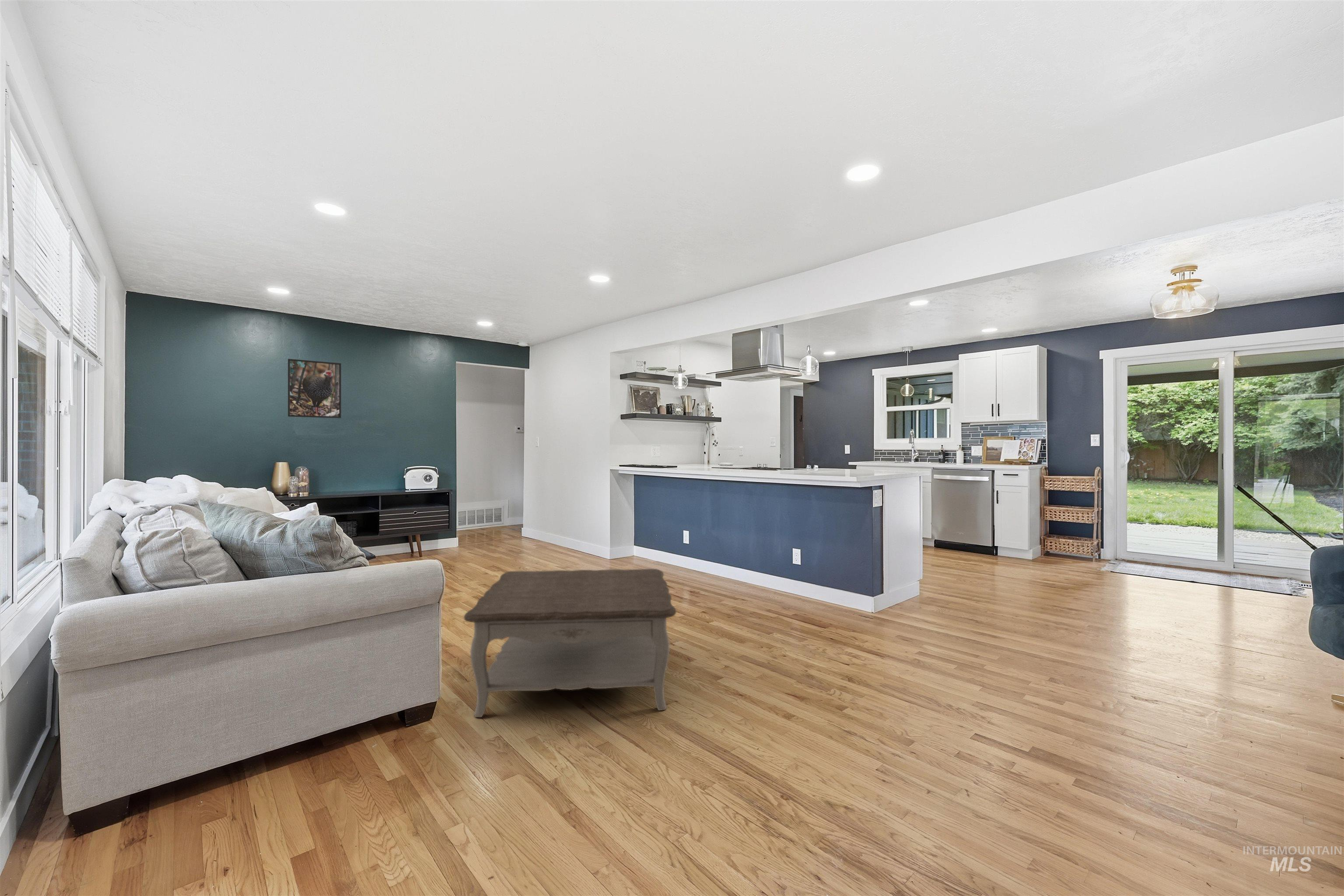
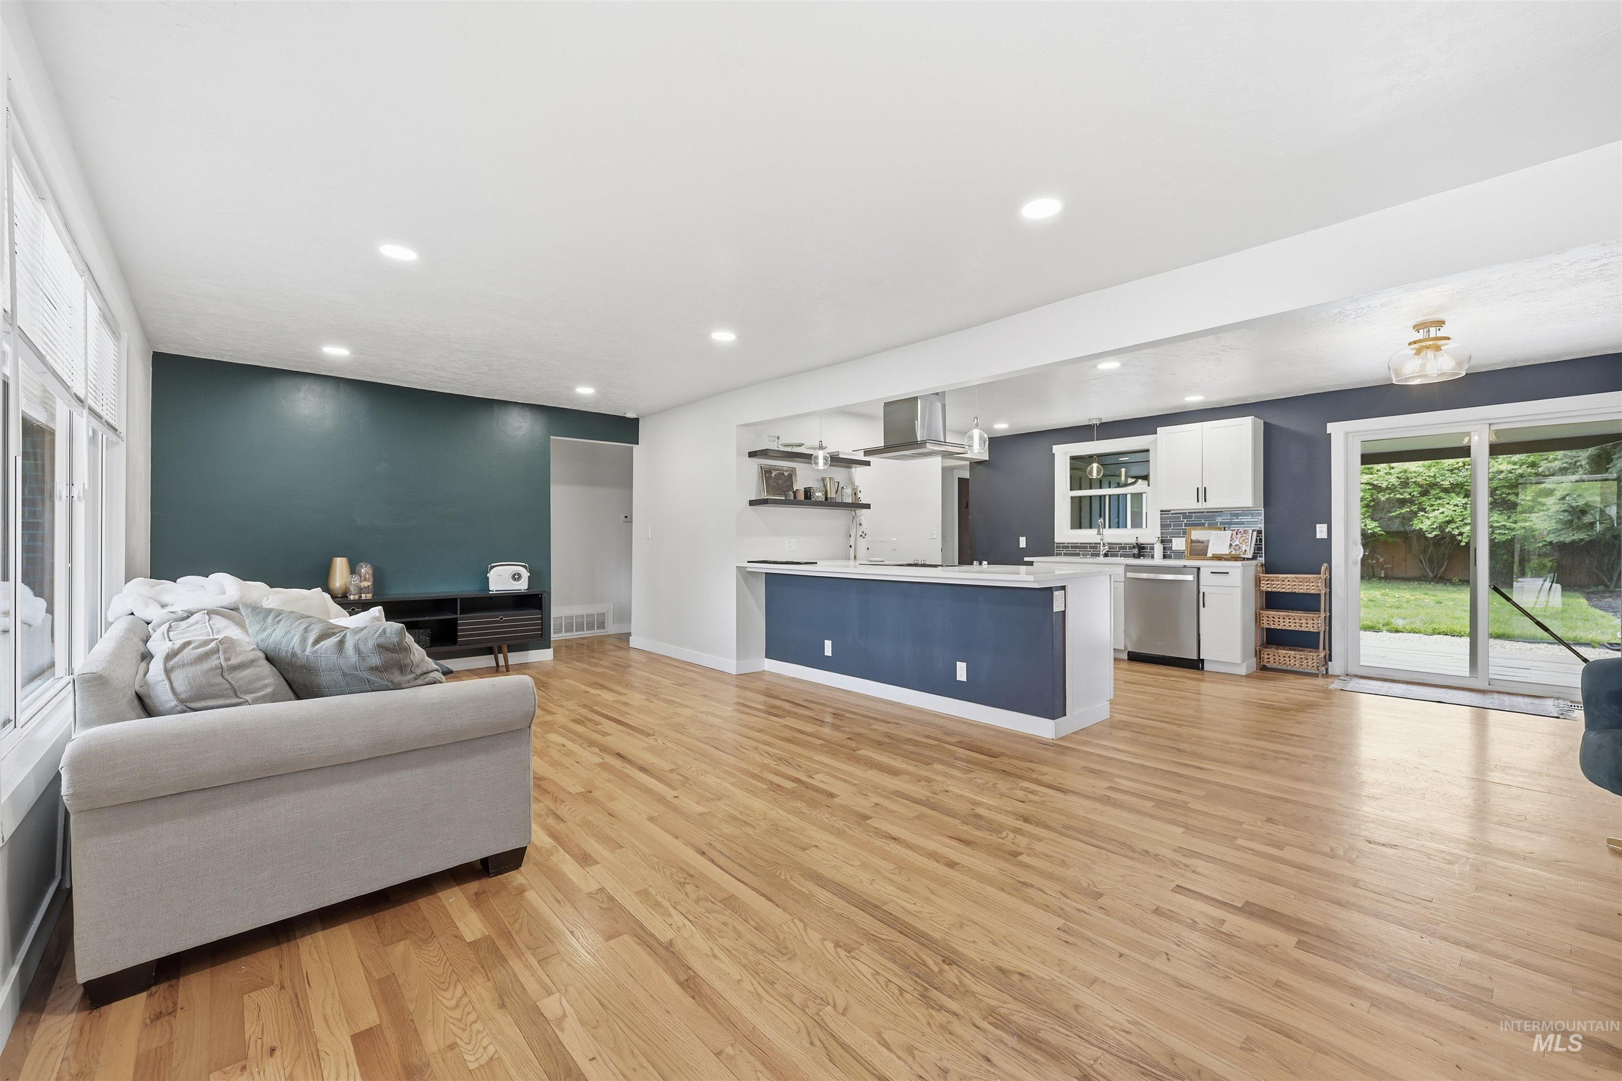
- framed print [287,359,342,418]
- coffee table [463,568,677,718]
